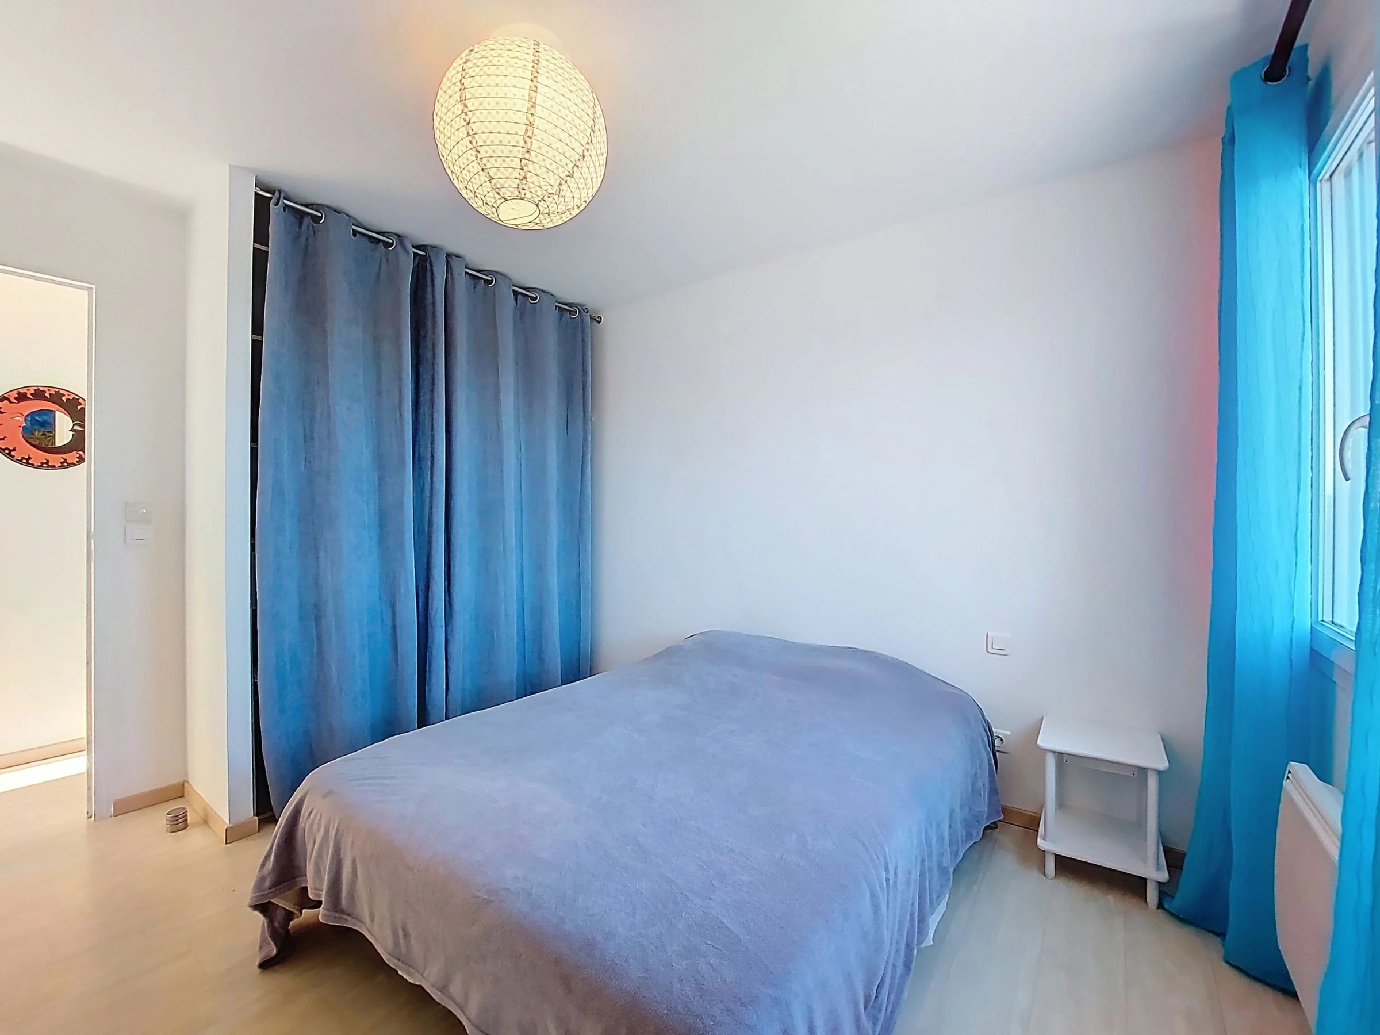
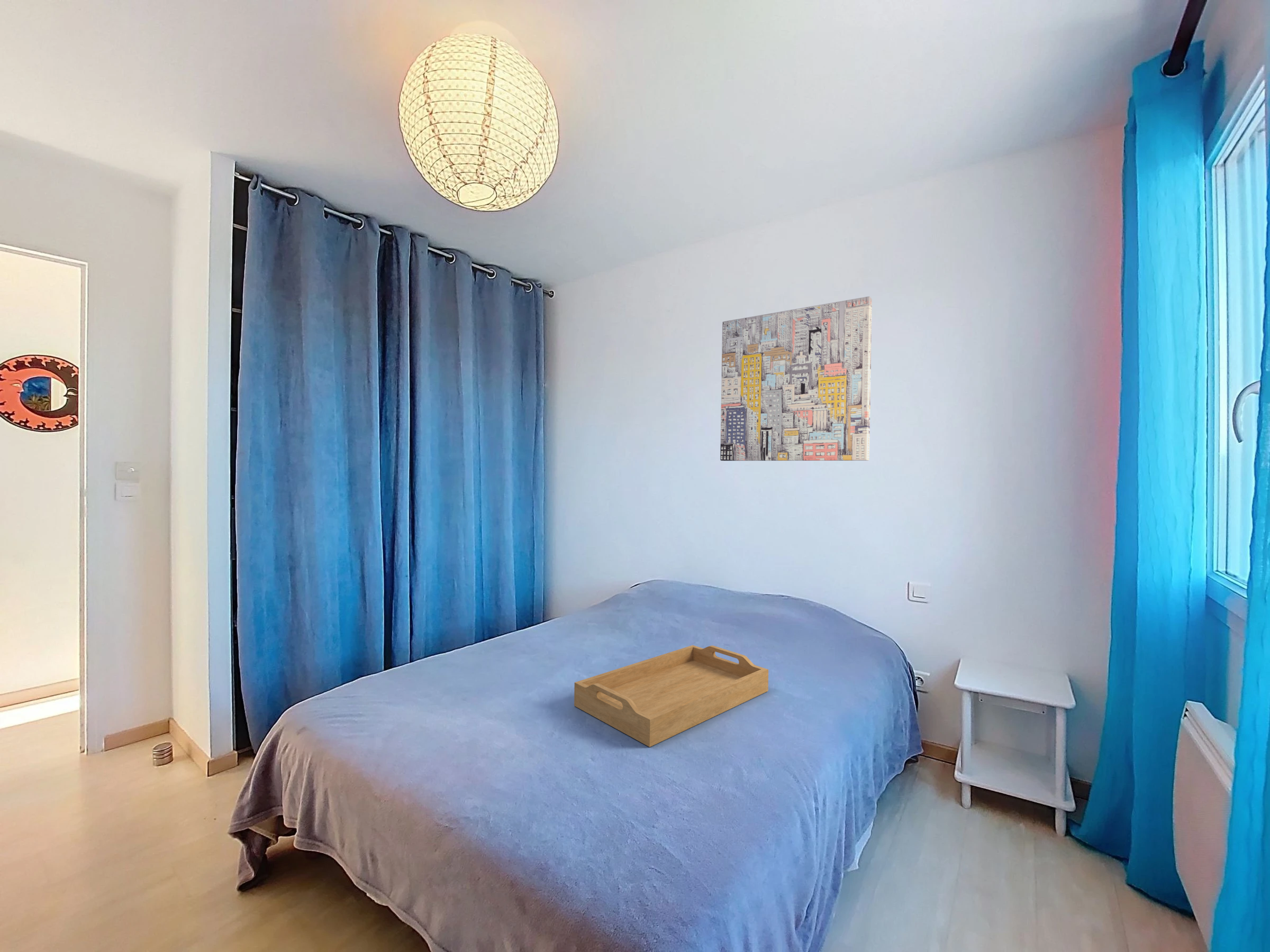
+ wall art [720,296,873,461]
+ serving tray [574,645,769,747]
